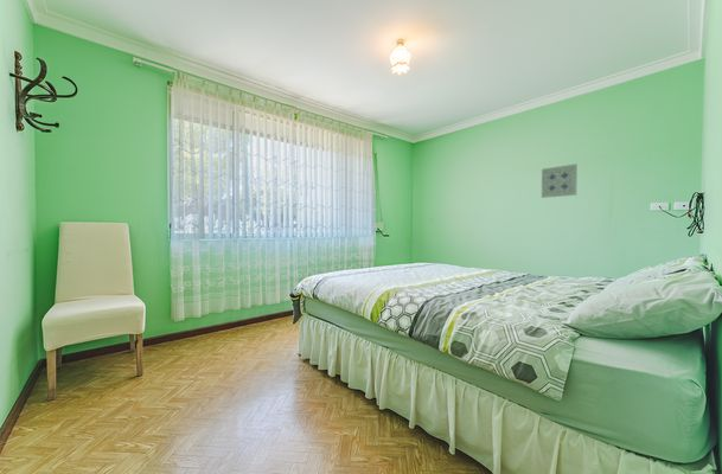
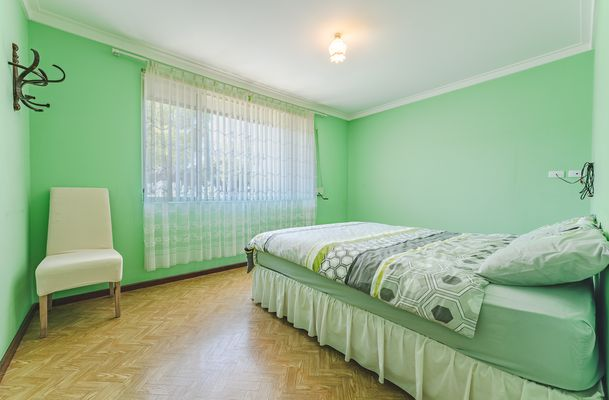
- wall art [541,162,579,199]
